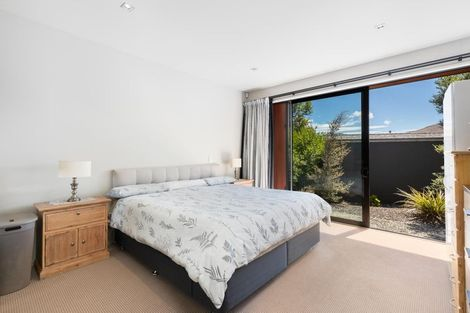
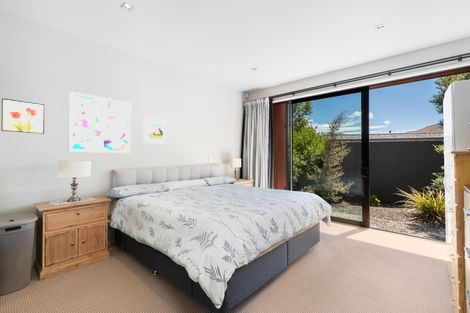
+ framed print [143,116,168,145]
+ wall art [68,90,132,154]
+ wall art [0,97,46,135]
